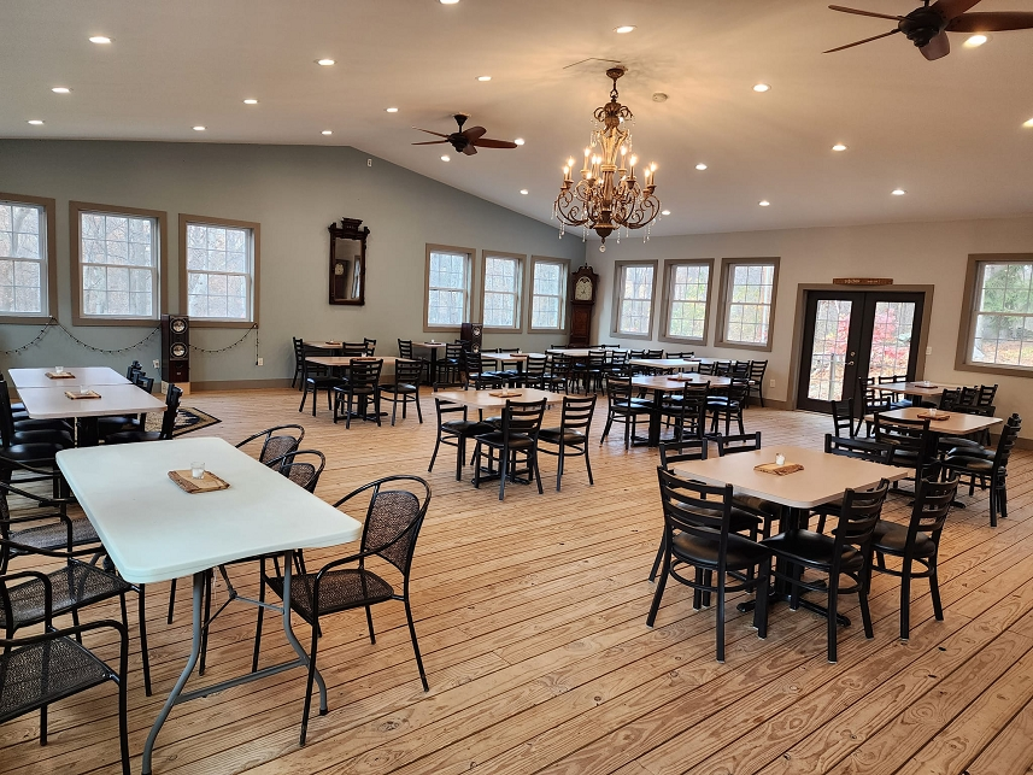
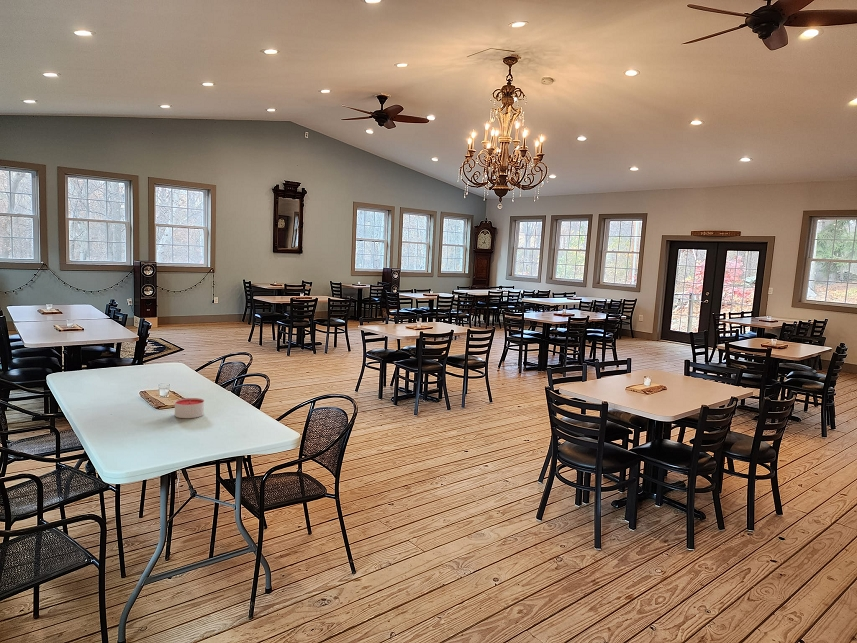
+ candle [174,397,205,419]
